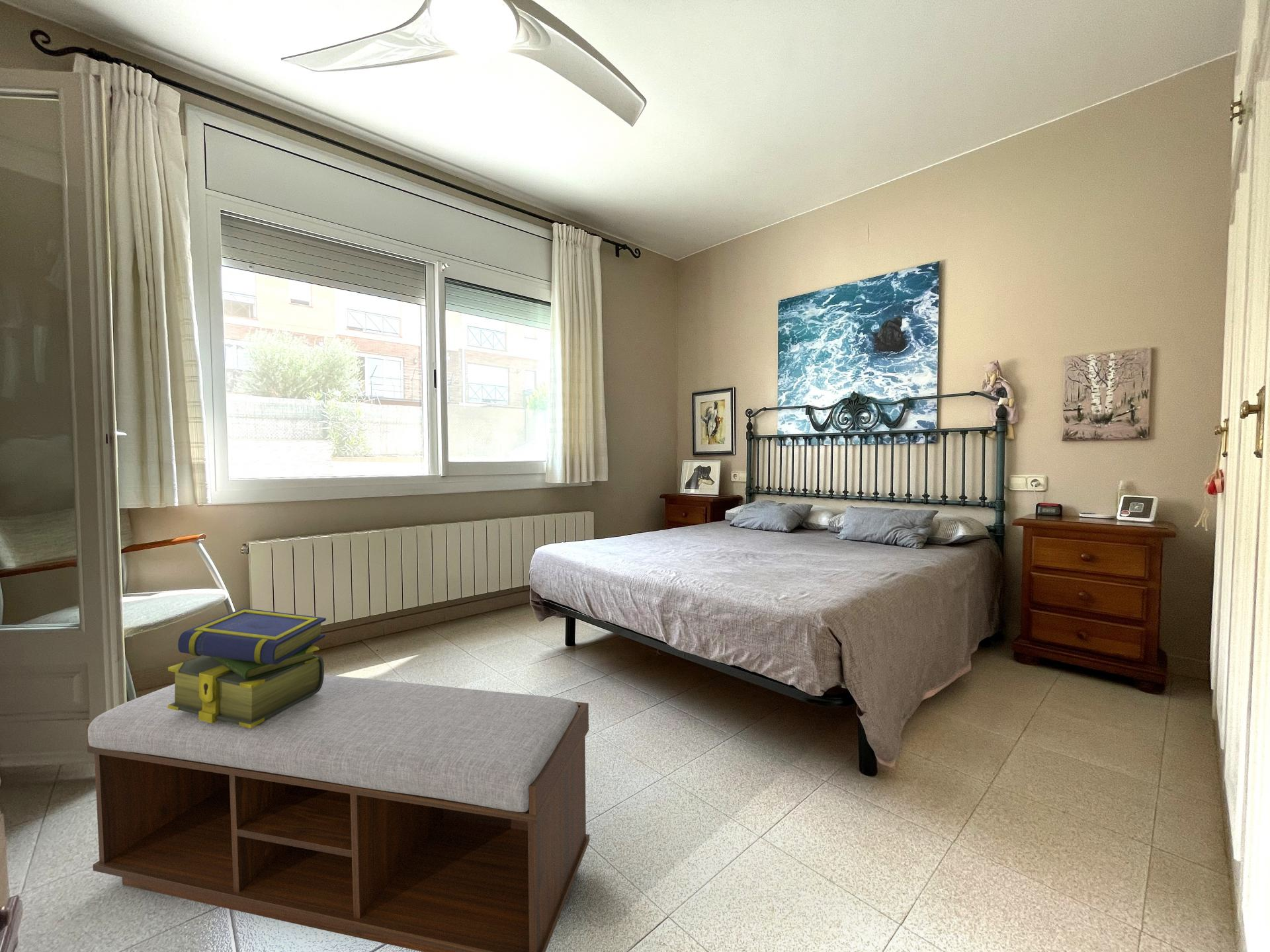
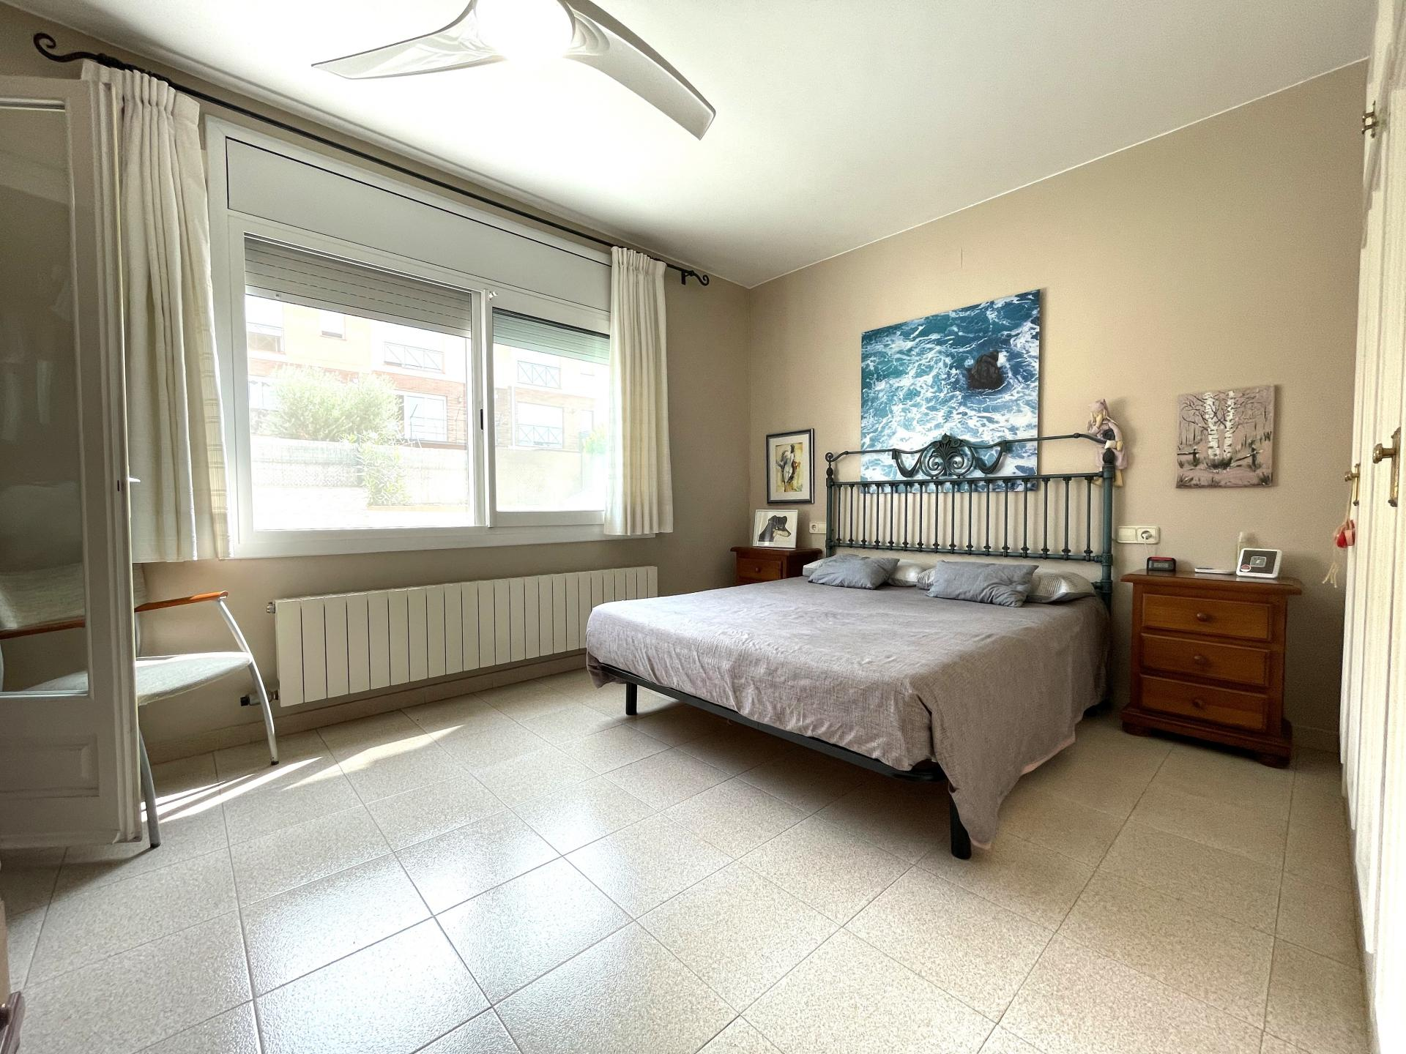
- stack of books [167,608,327,728]
- bench [85,674,590,952]
